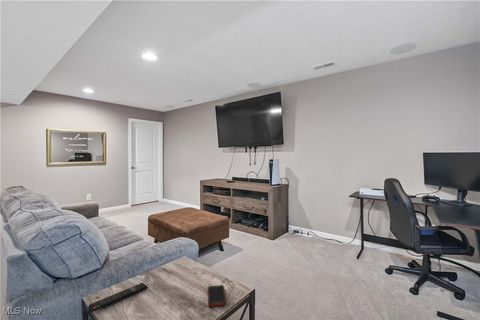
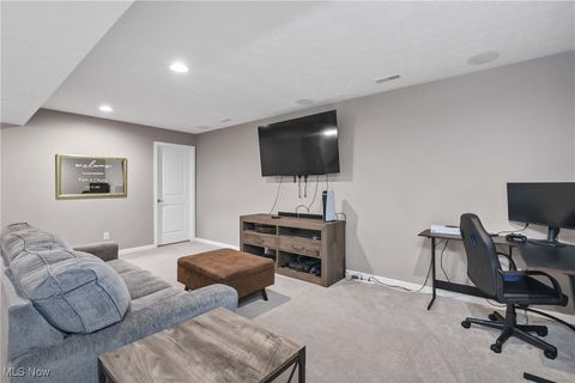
- remote control [87,282,149,313]
- cell phone [207,284,227,308]
